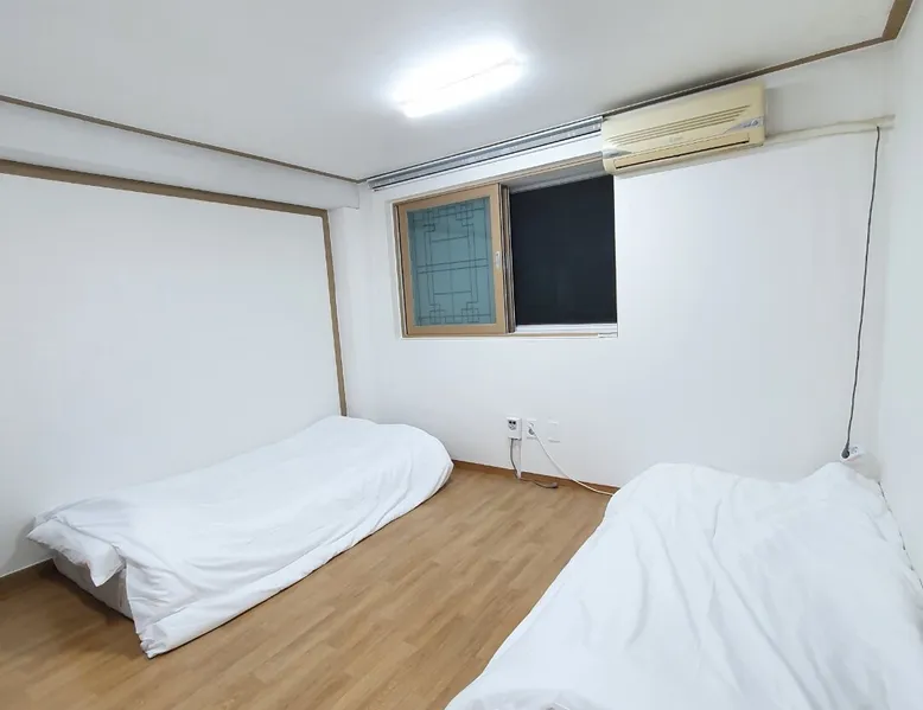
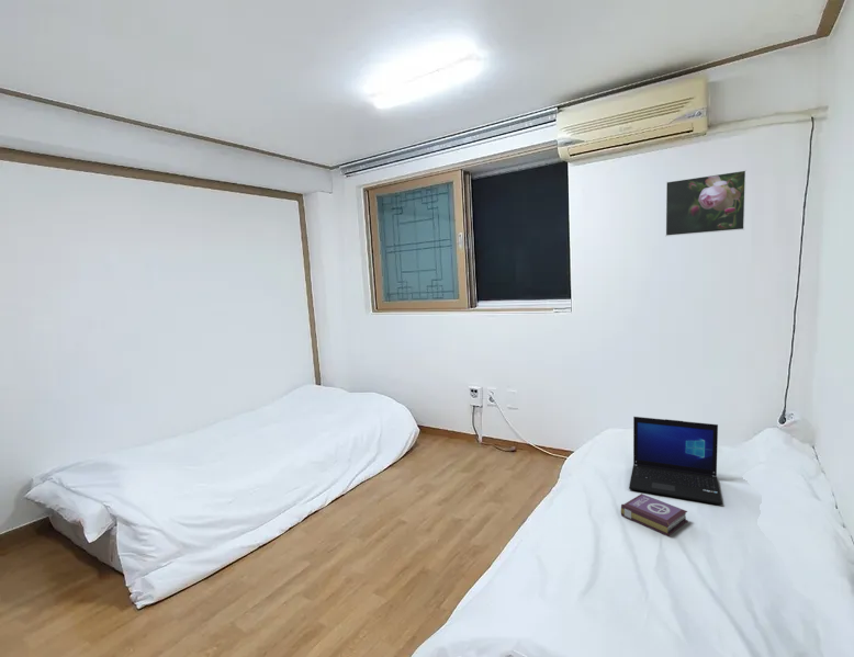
+ book [620,492,688,537]
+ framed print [664,169,748,237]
+ laptop [628,416,723,506]
